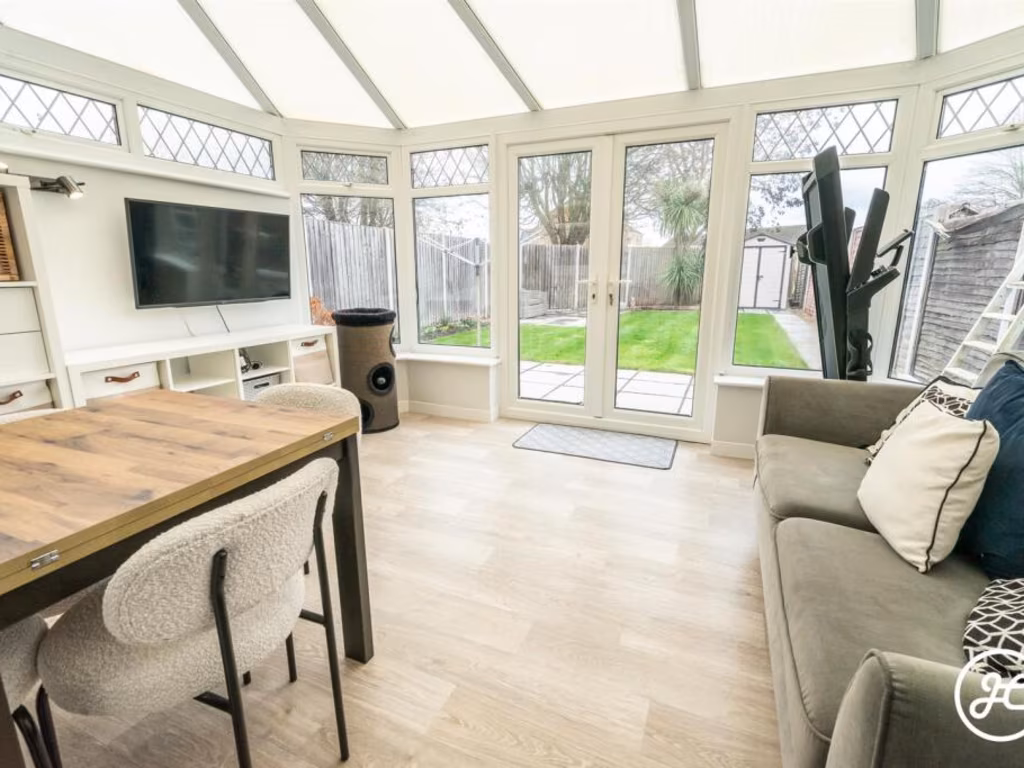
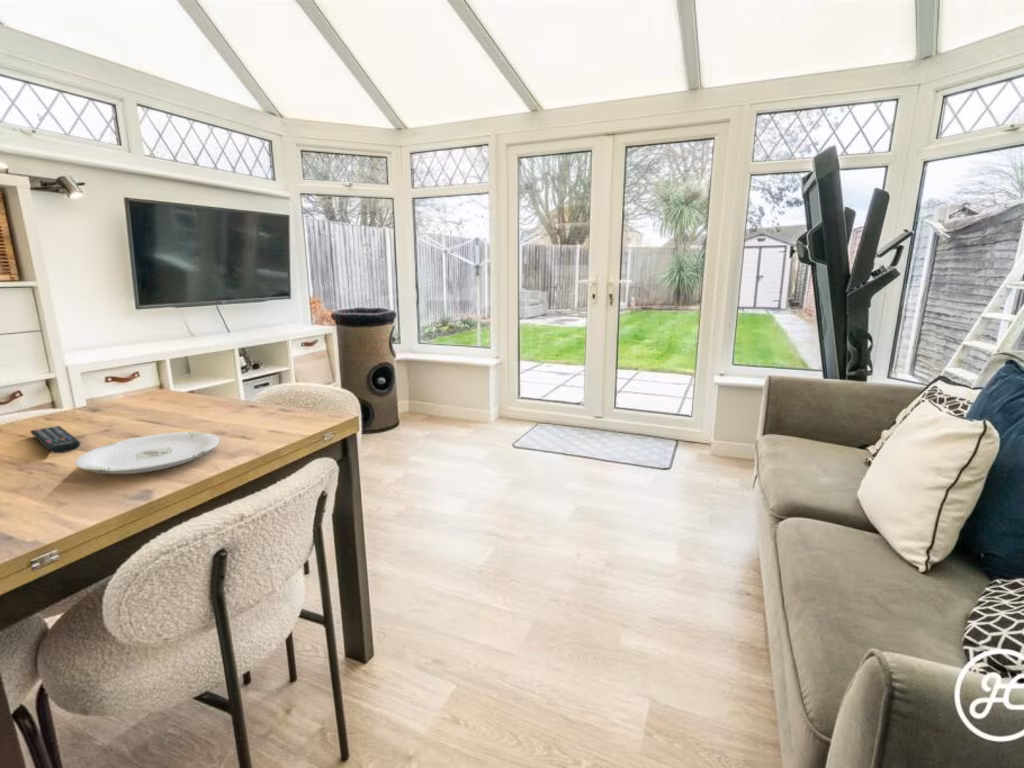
+ plate [74,431,220,475]
+ remote control [29,425,81,454]
